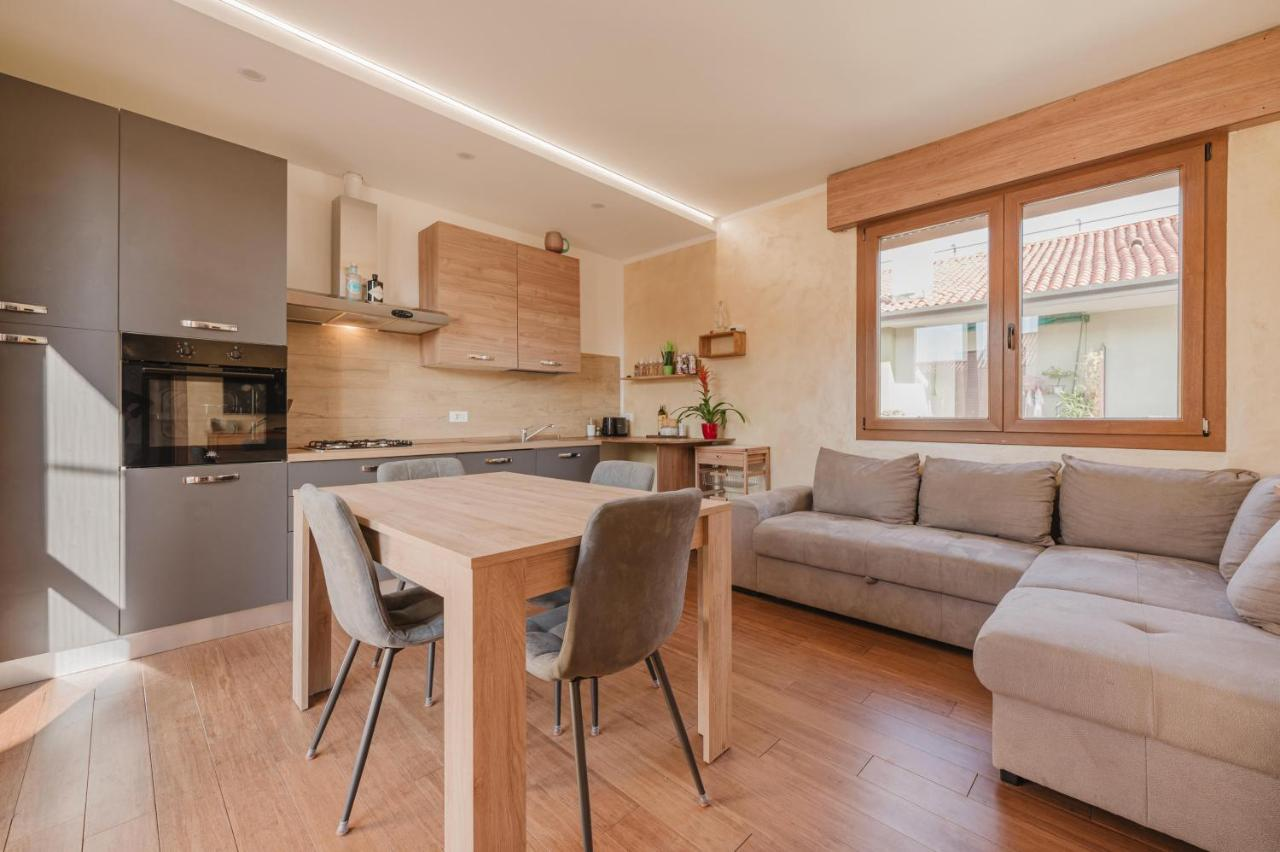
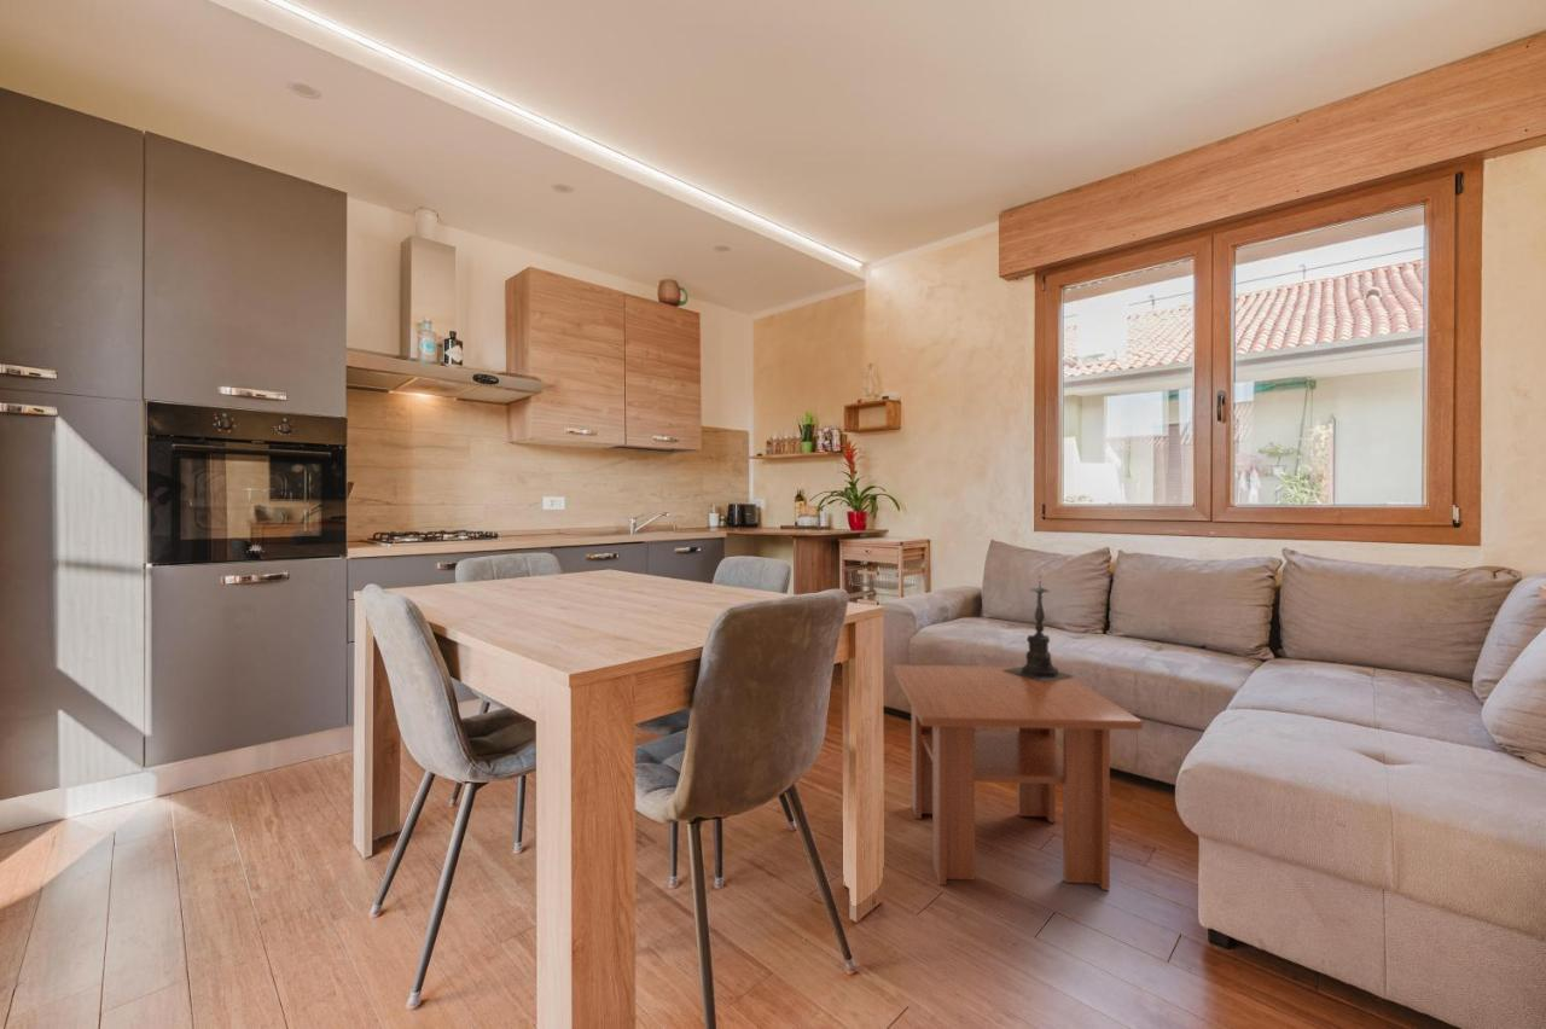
+ coffee table [891,664,1144,891]
+ candle holder [1005,574,1075,682]
